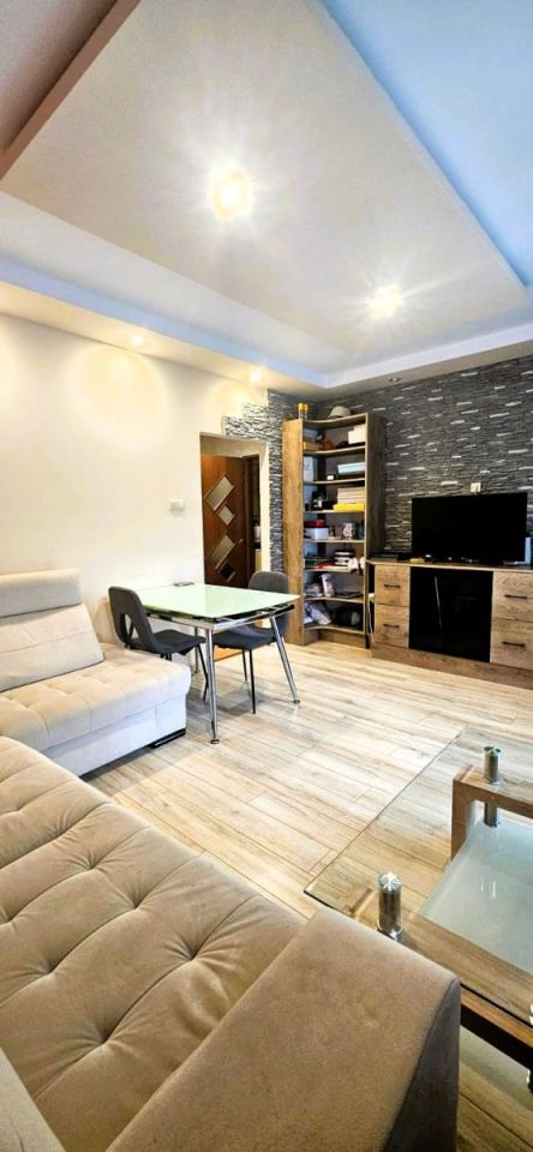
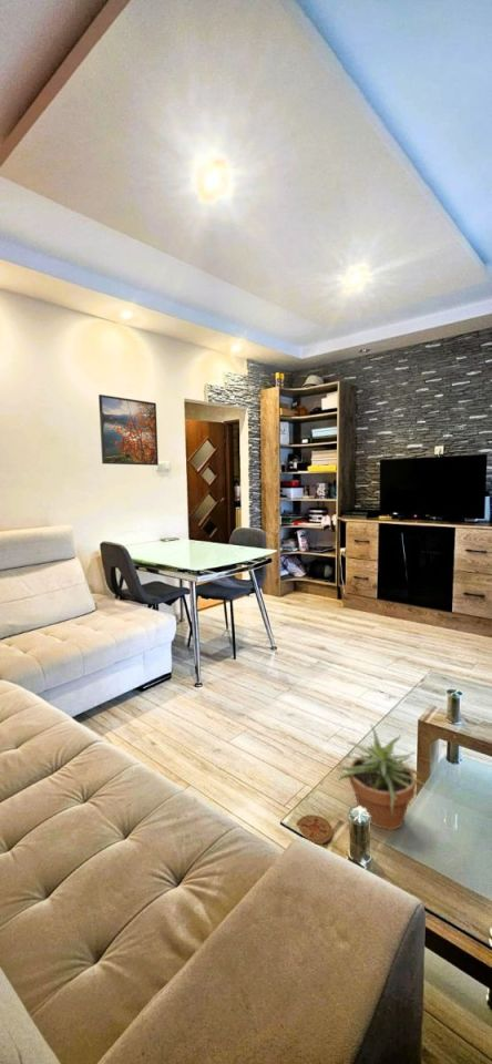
+ potted plant [336,723,432,831]
+ coaster [295,814,334,846]
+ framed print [98,393,160,467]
